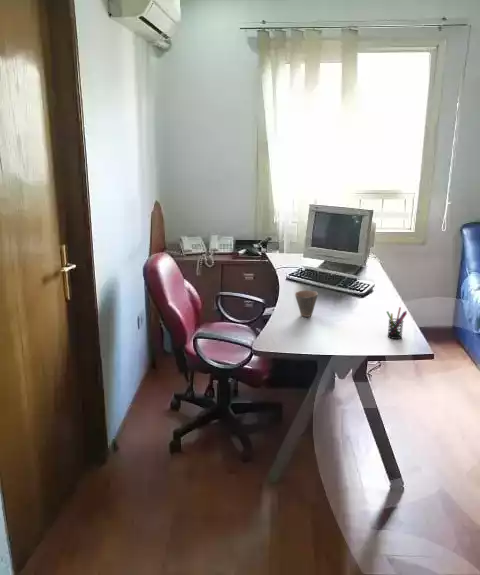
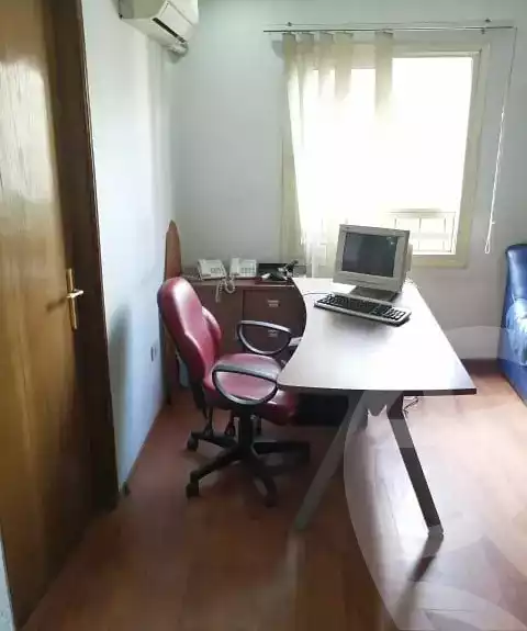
- pen holder [386,306,408,340]
- cup [294,289,319,318]
